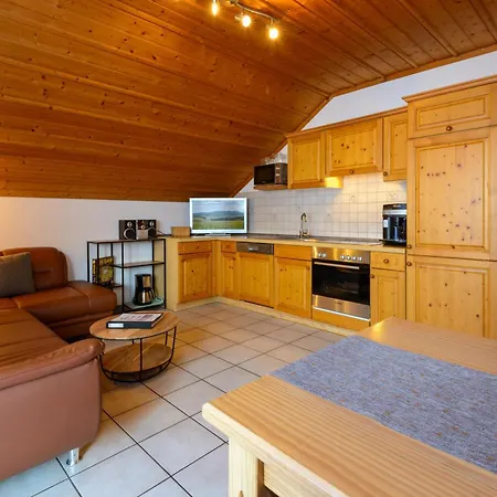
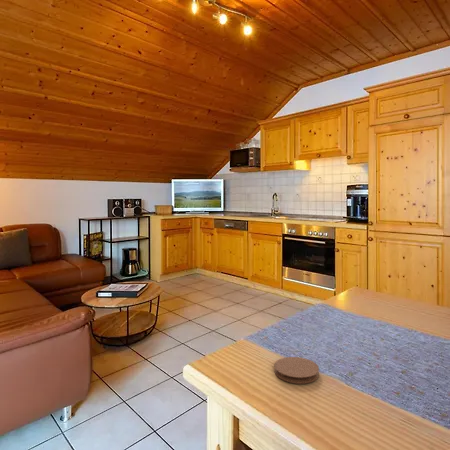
+ coaster [274,356,320,385]
